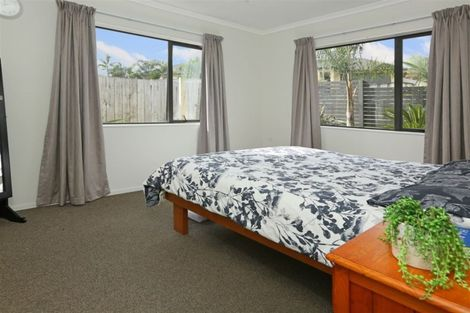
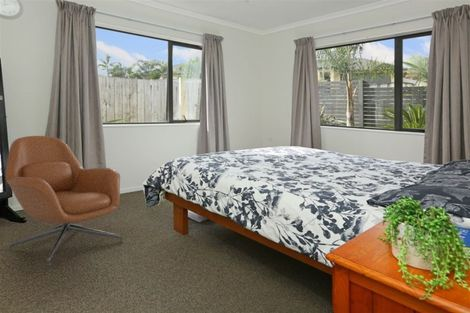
+ armchair [5,135,124,266]
